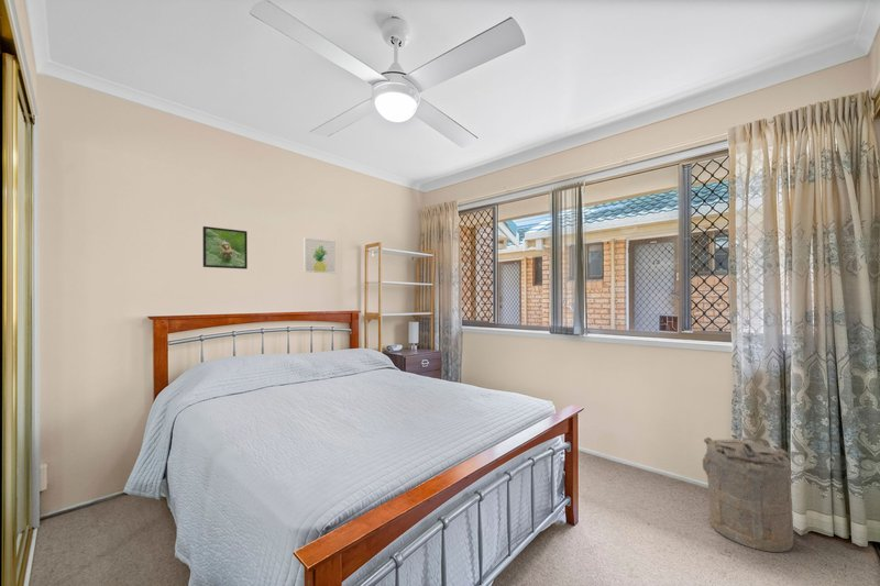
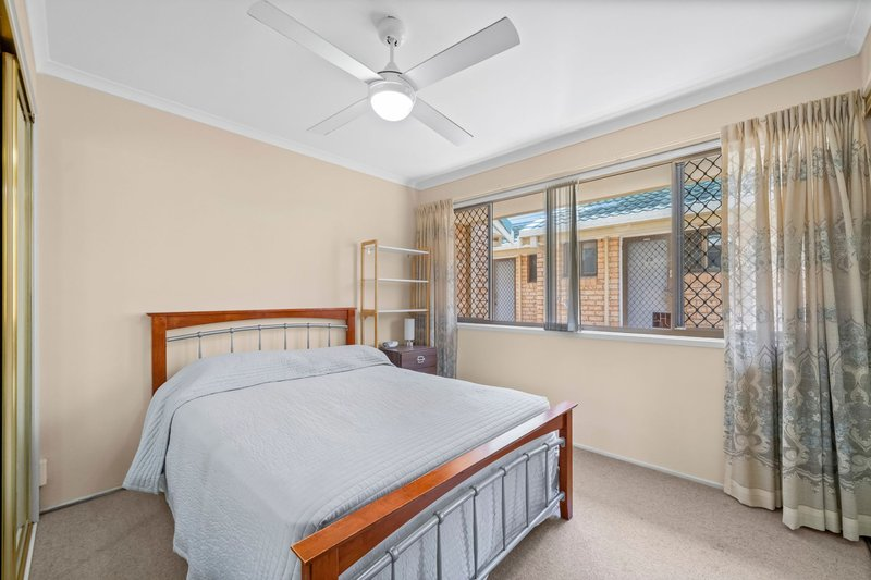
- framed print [201,225,249,270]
- wall art [302,237,337,275]
- laundry hamper [702,436,794,553]
